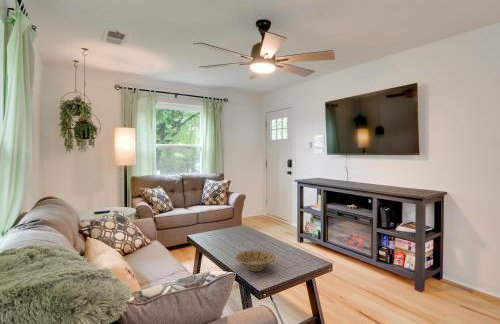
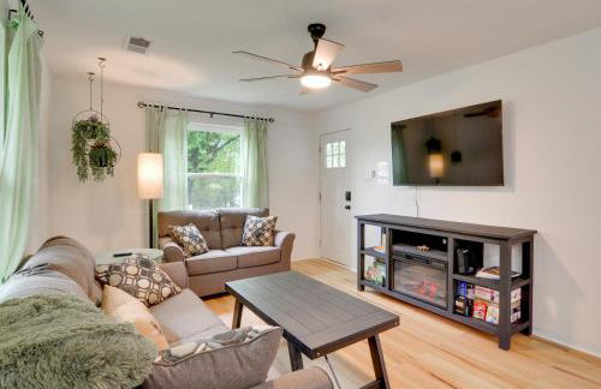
- bowl [234,249,276,272]
